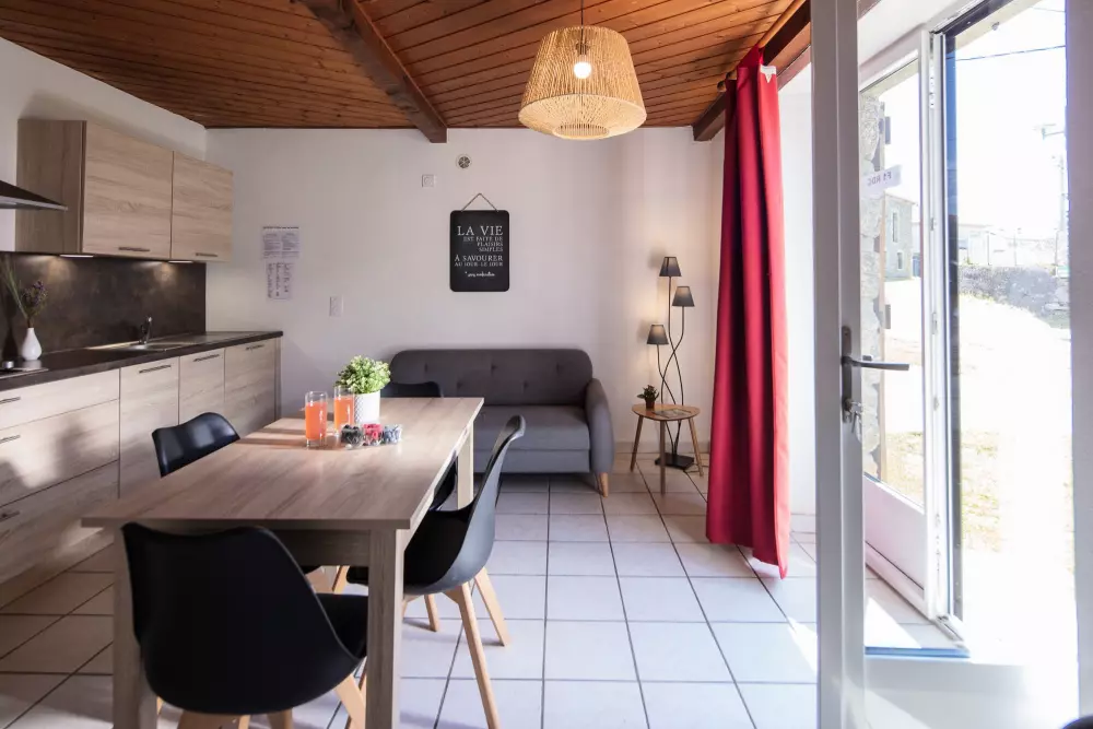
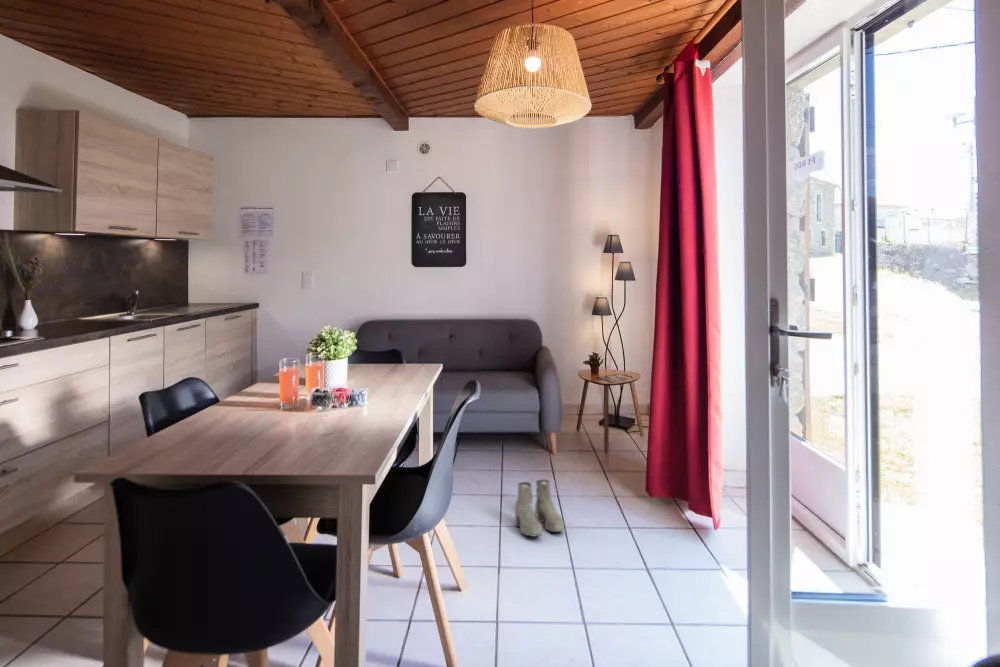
+ boots [513,479,565,538]
